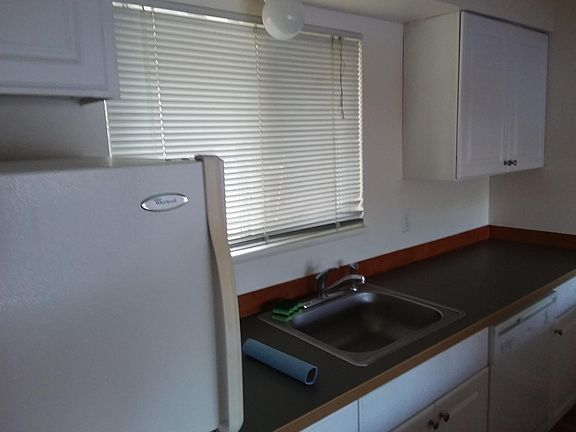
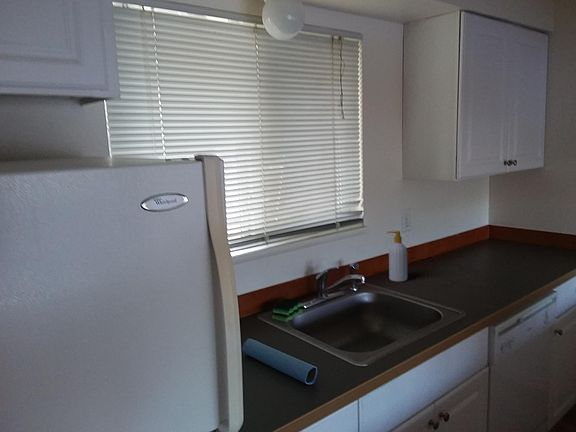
+ soap bottle [386,230,408,282]
